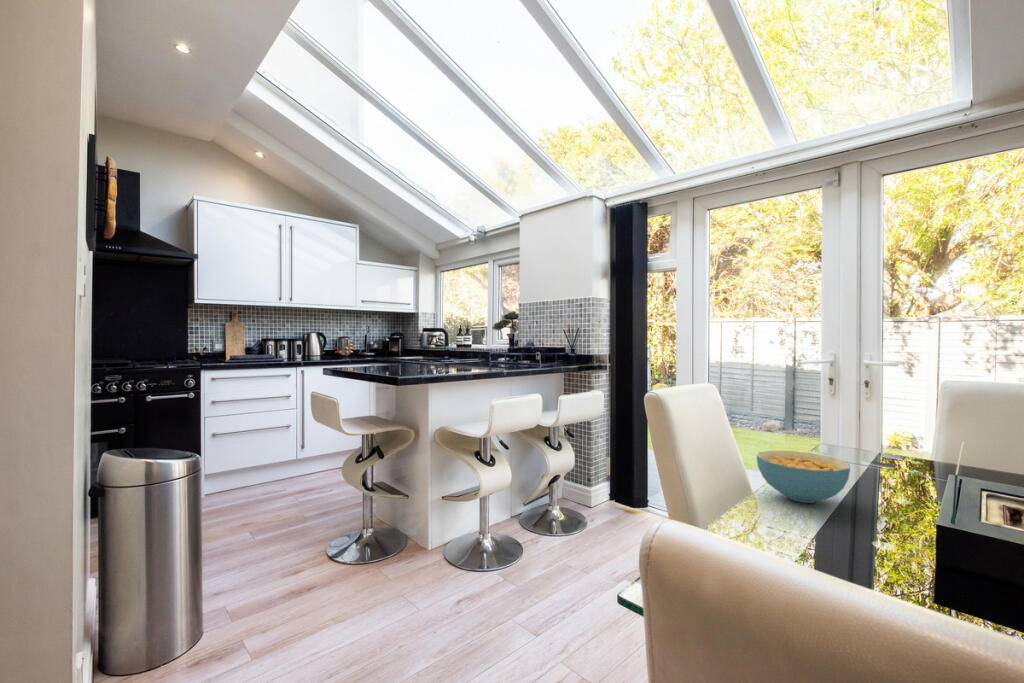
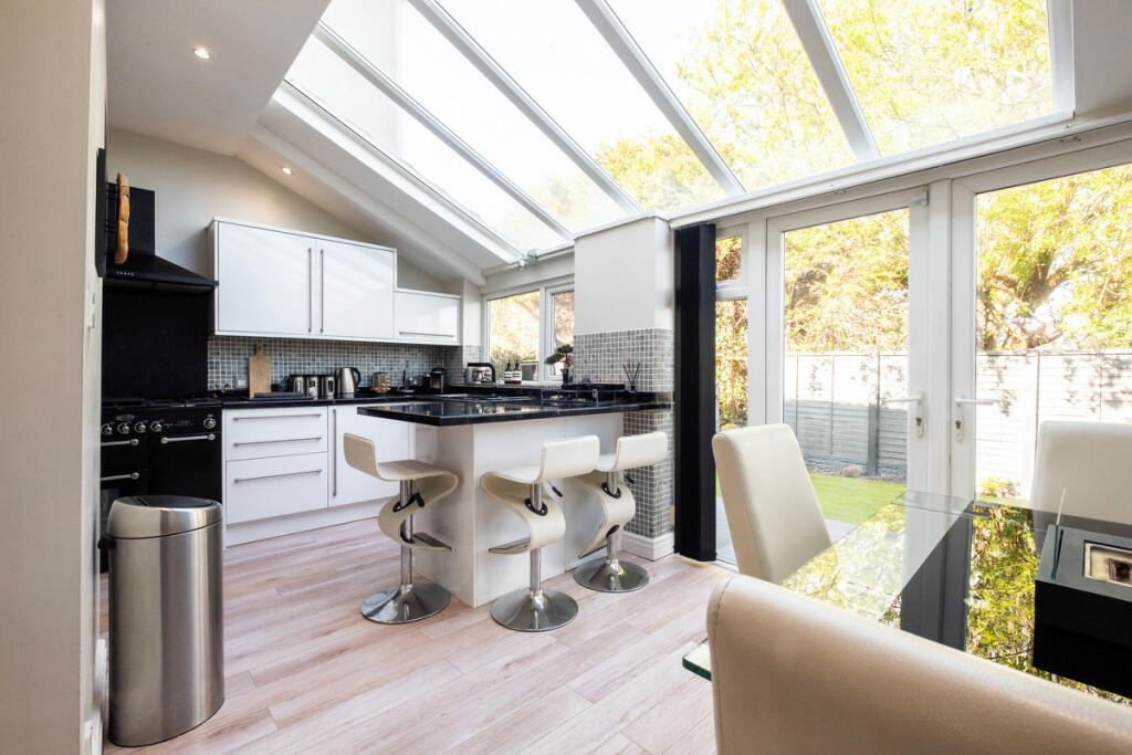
- cereal bowl [755,449,851,504]
